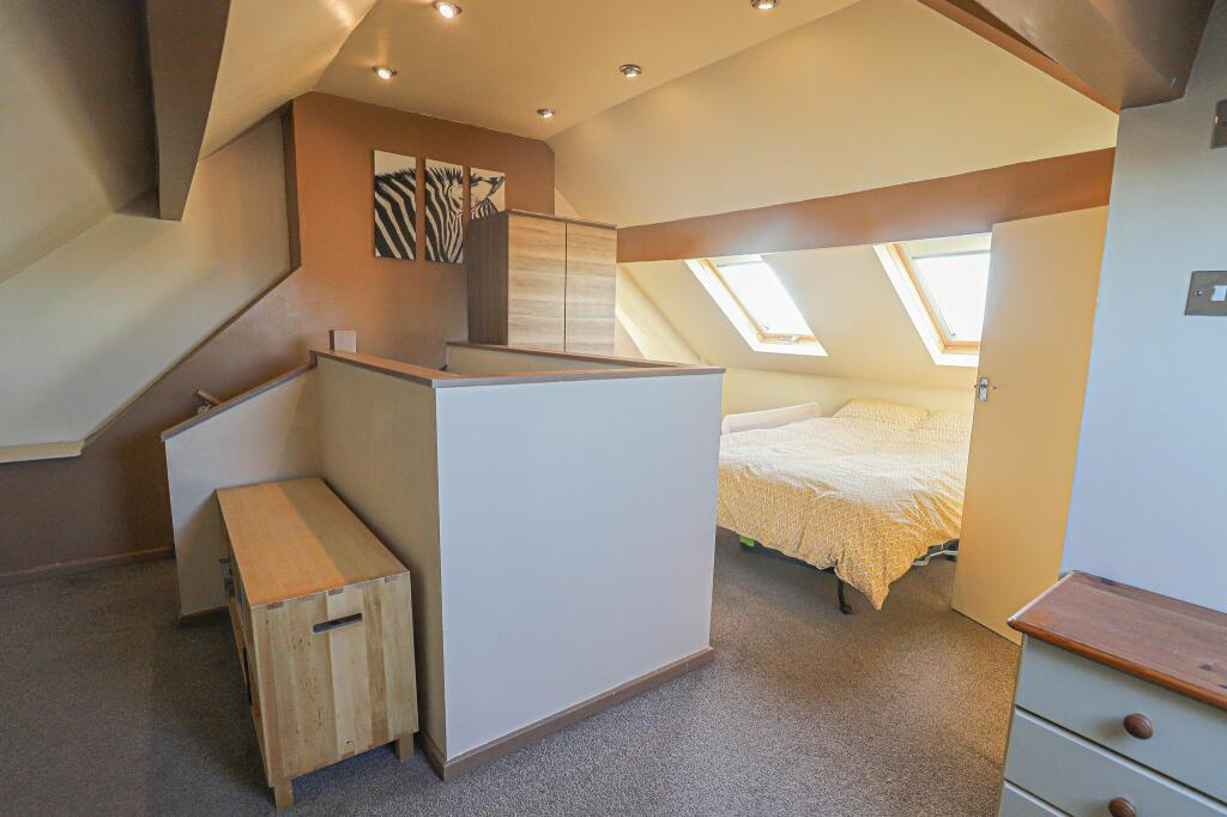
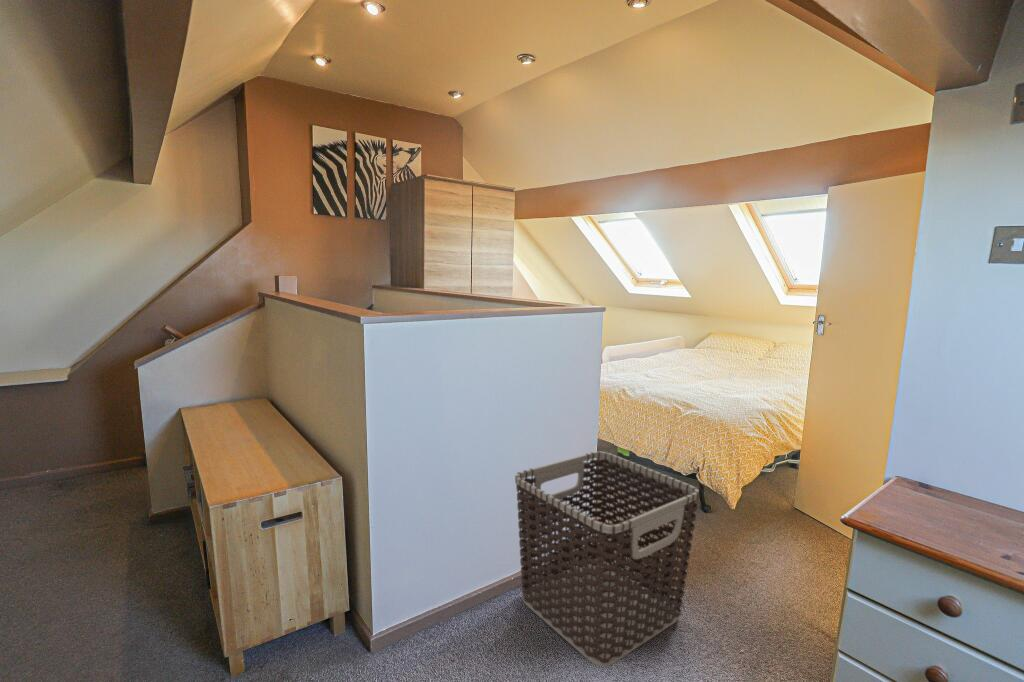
+ clothes hamper [514,450,700,668]
